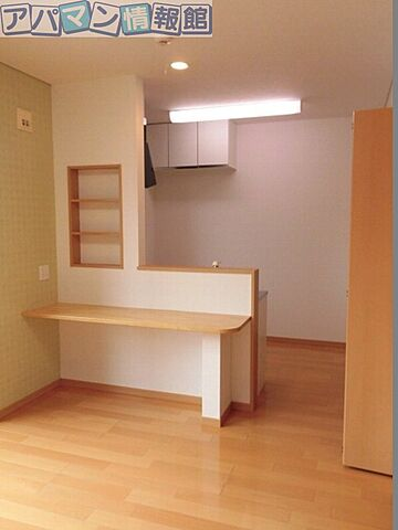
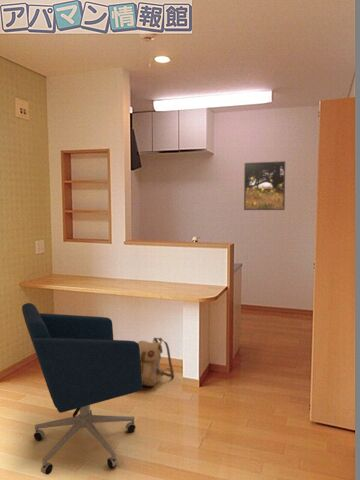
+ office chair [21,302,143,476]
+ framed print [243,160,286,211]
+ backpack [137,336,175,387]
